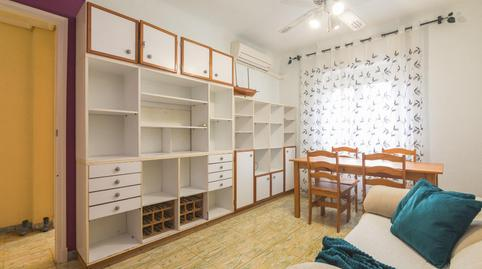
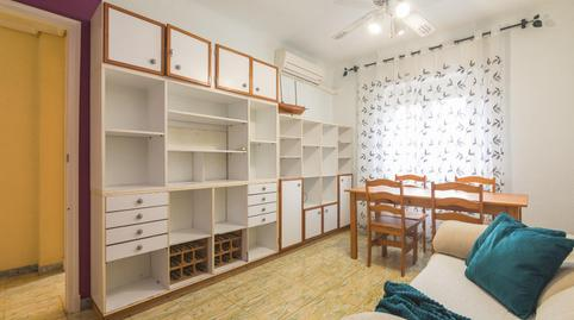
- boots [19,216,50,236]
